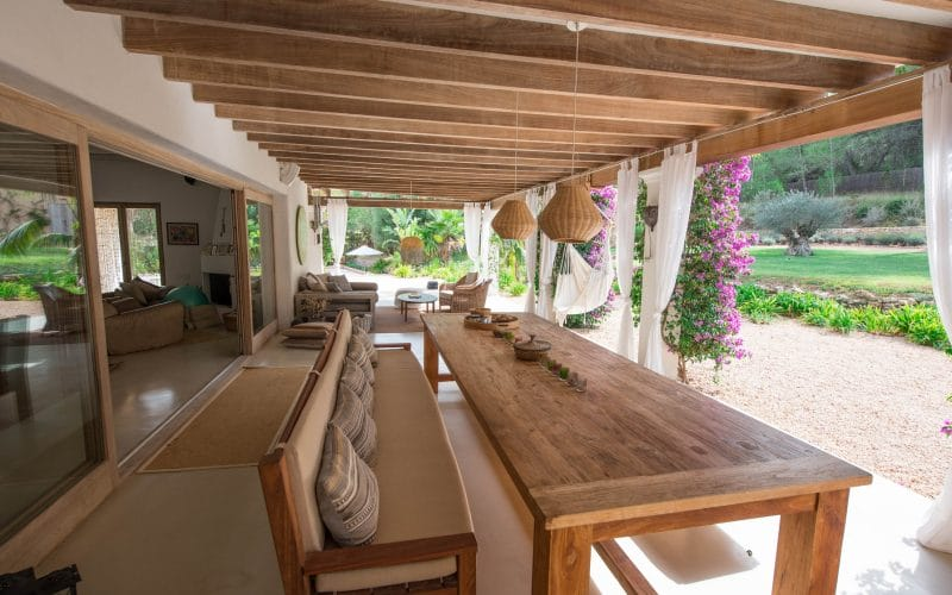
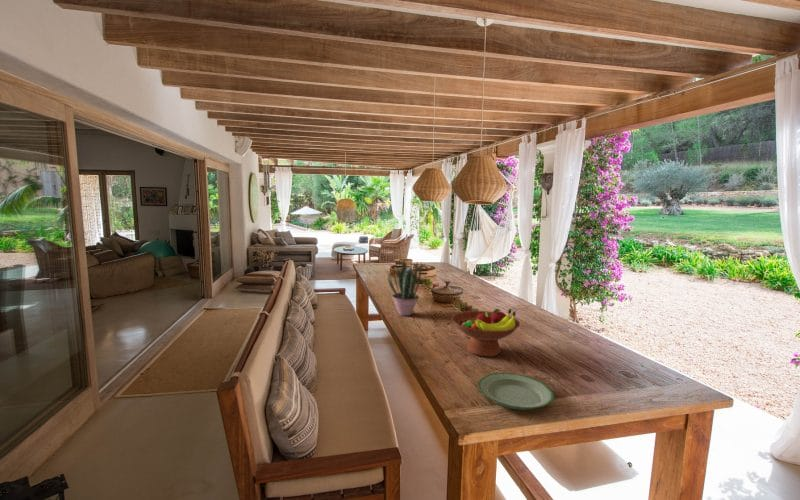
+ plate [477,372,555,411]
+ fruit bowl [451,308,521,358]
+ potted plant [386,259,422,317]
